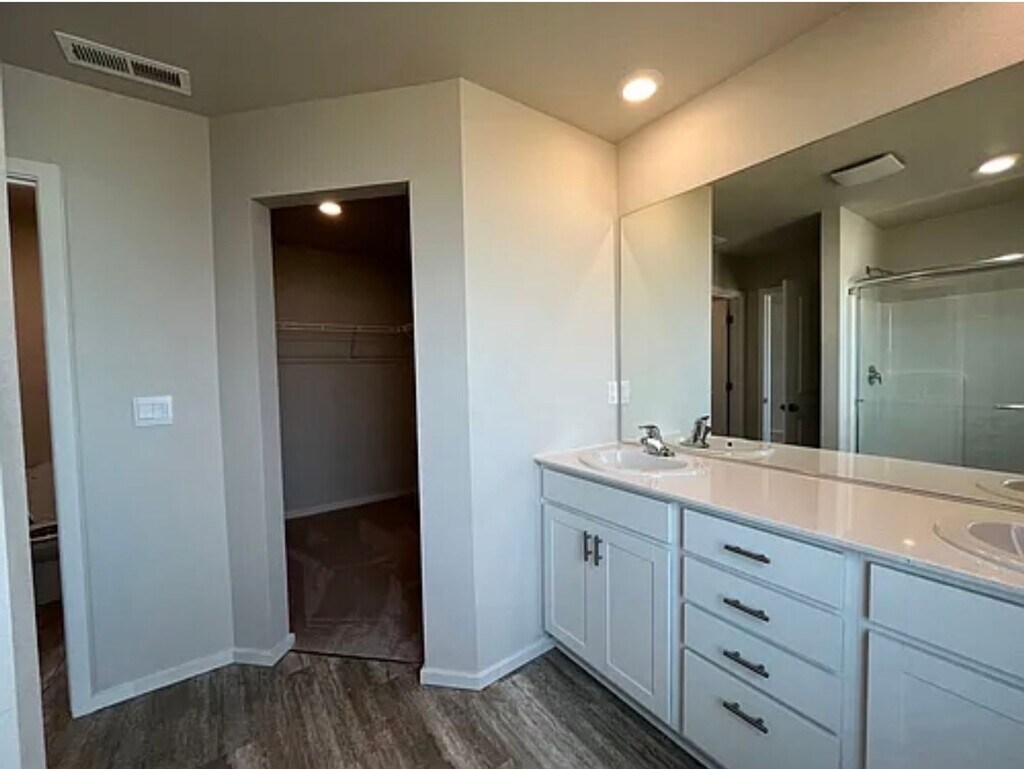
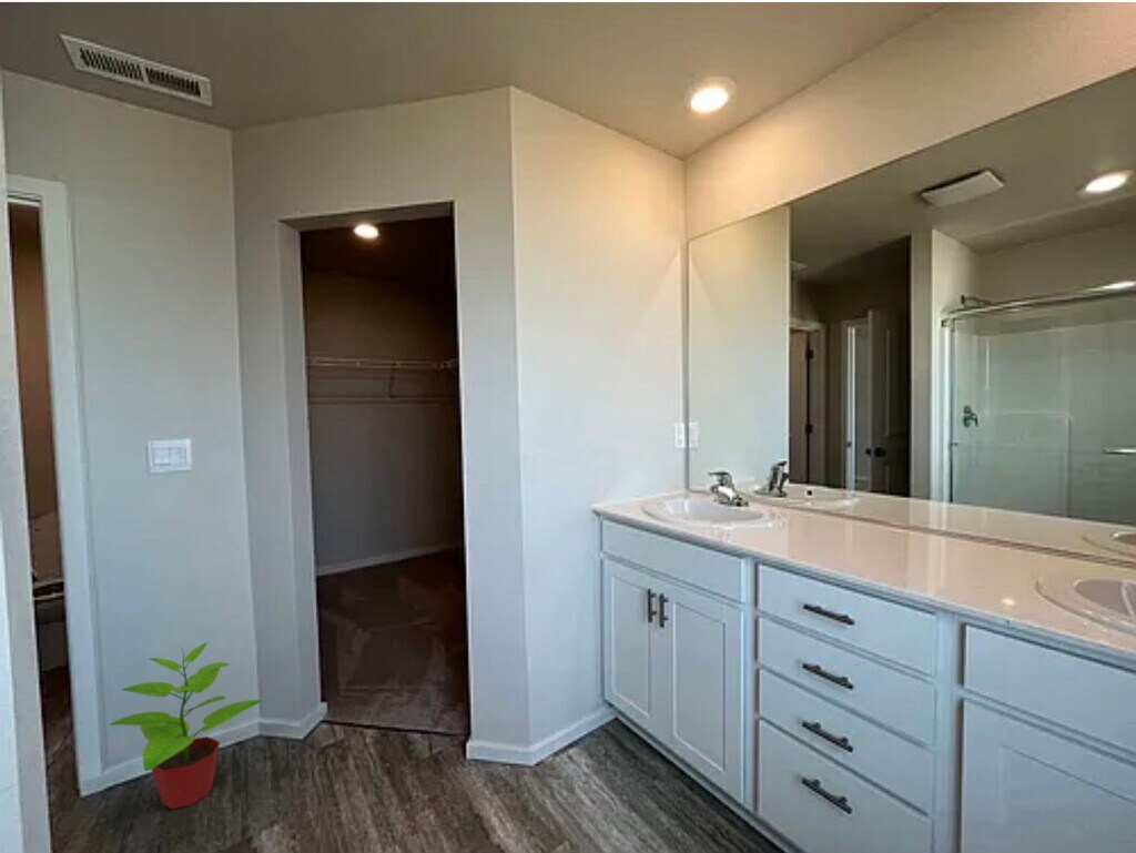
+ potted plant [109,641,263,810]
